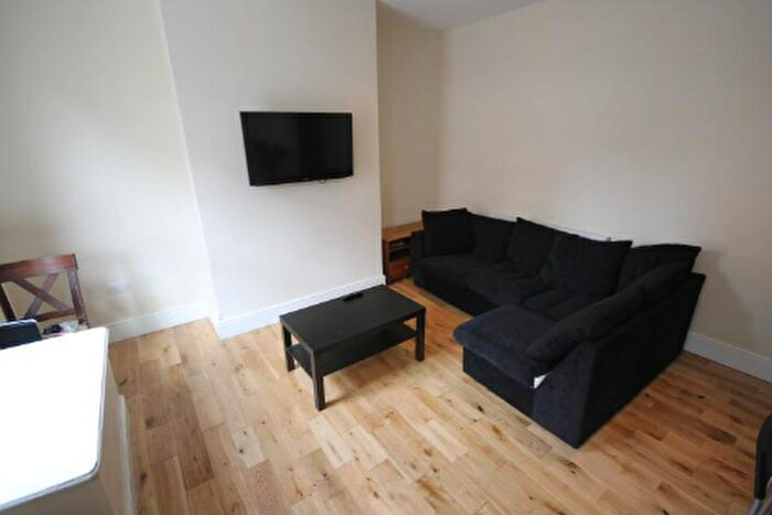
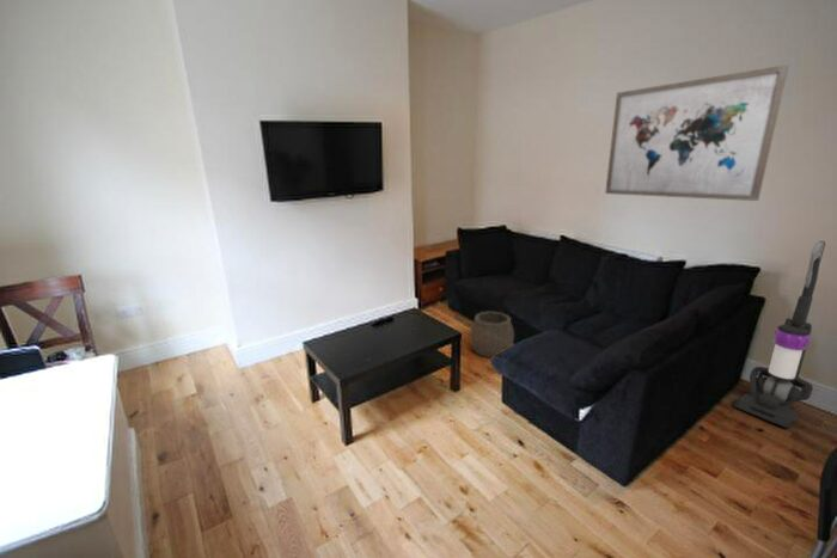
+ woven basket [469,311,515,358]
+ wall art [604,63,789,202]
+ vacuum cleaner [732,240,826,429]
